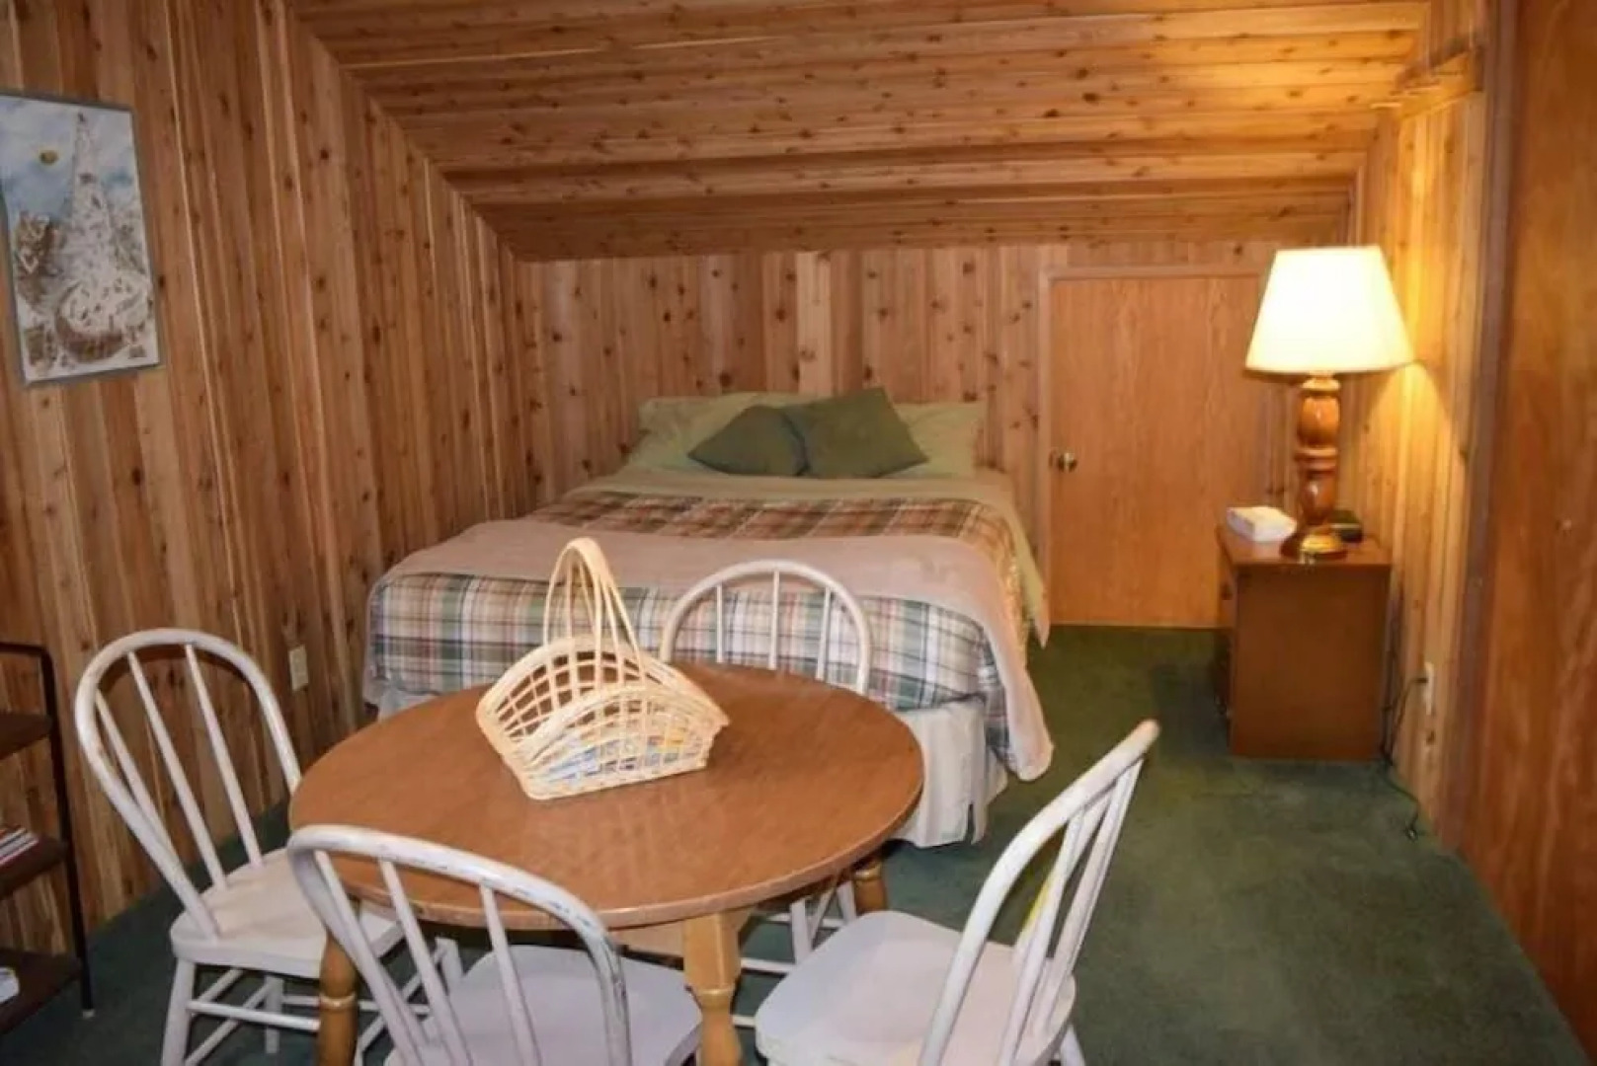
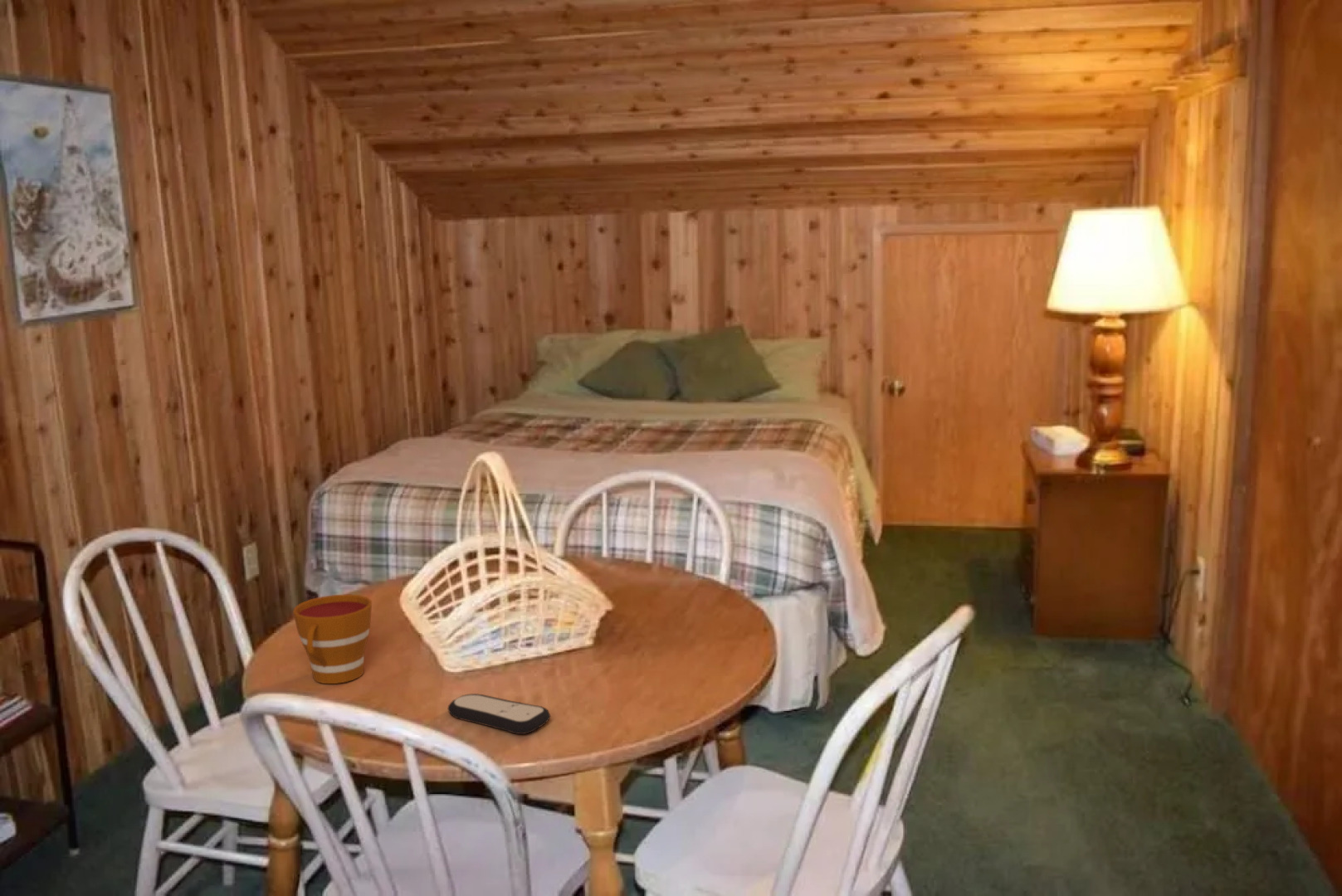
+ cup [292,593,373,684]
+ remote control [447,693,551,735]
